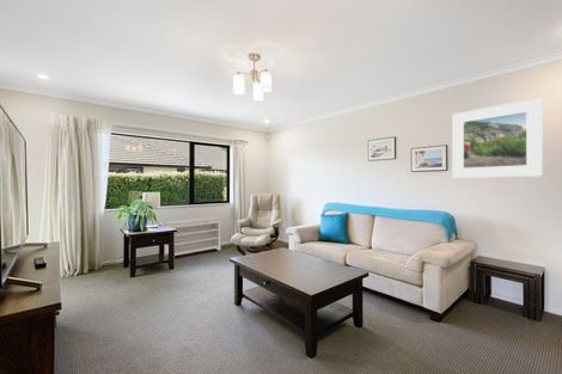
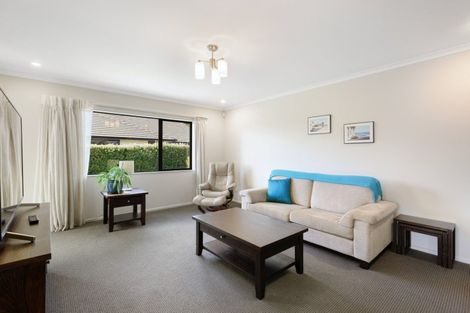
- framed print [451,97,544,179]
- bench [159,216,224,257]
